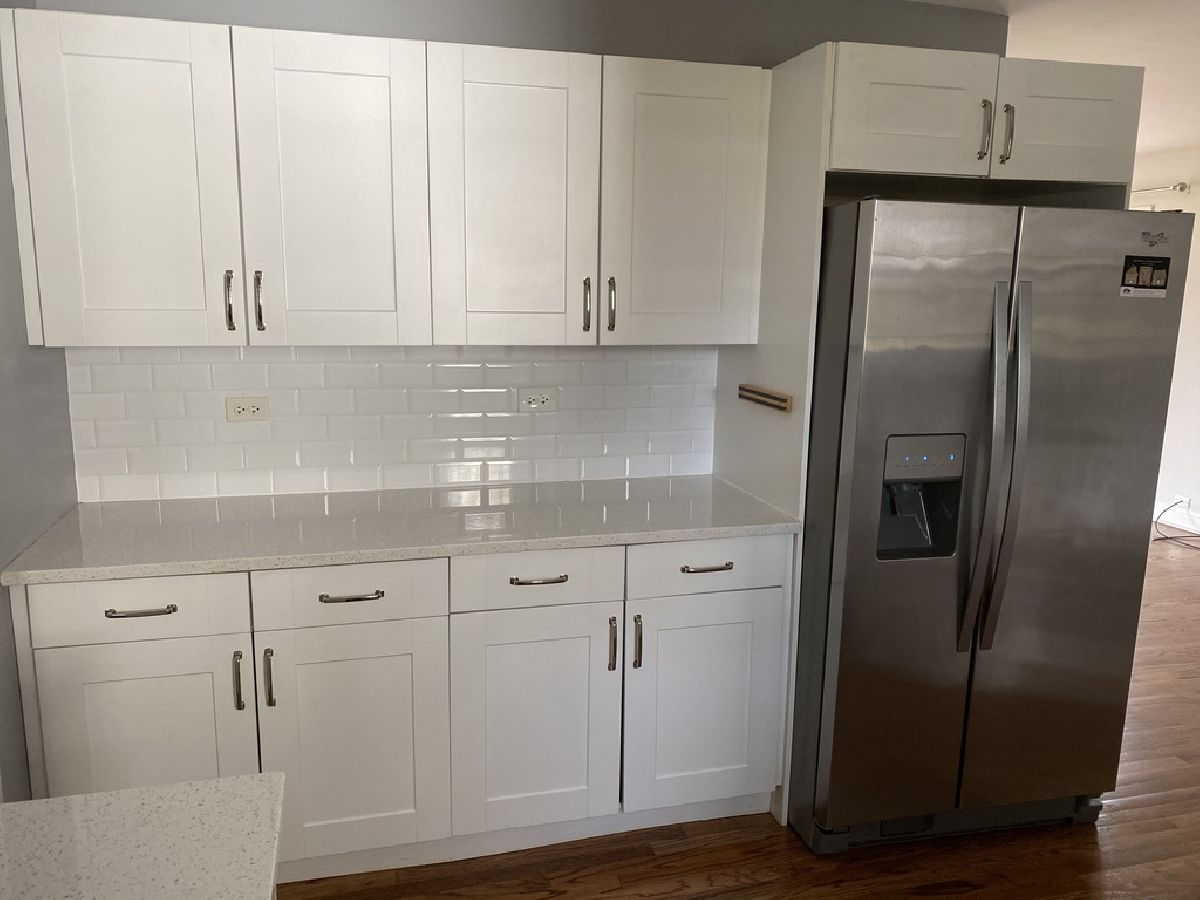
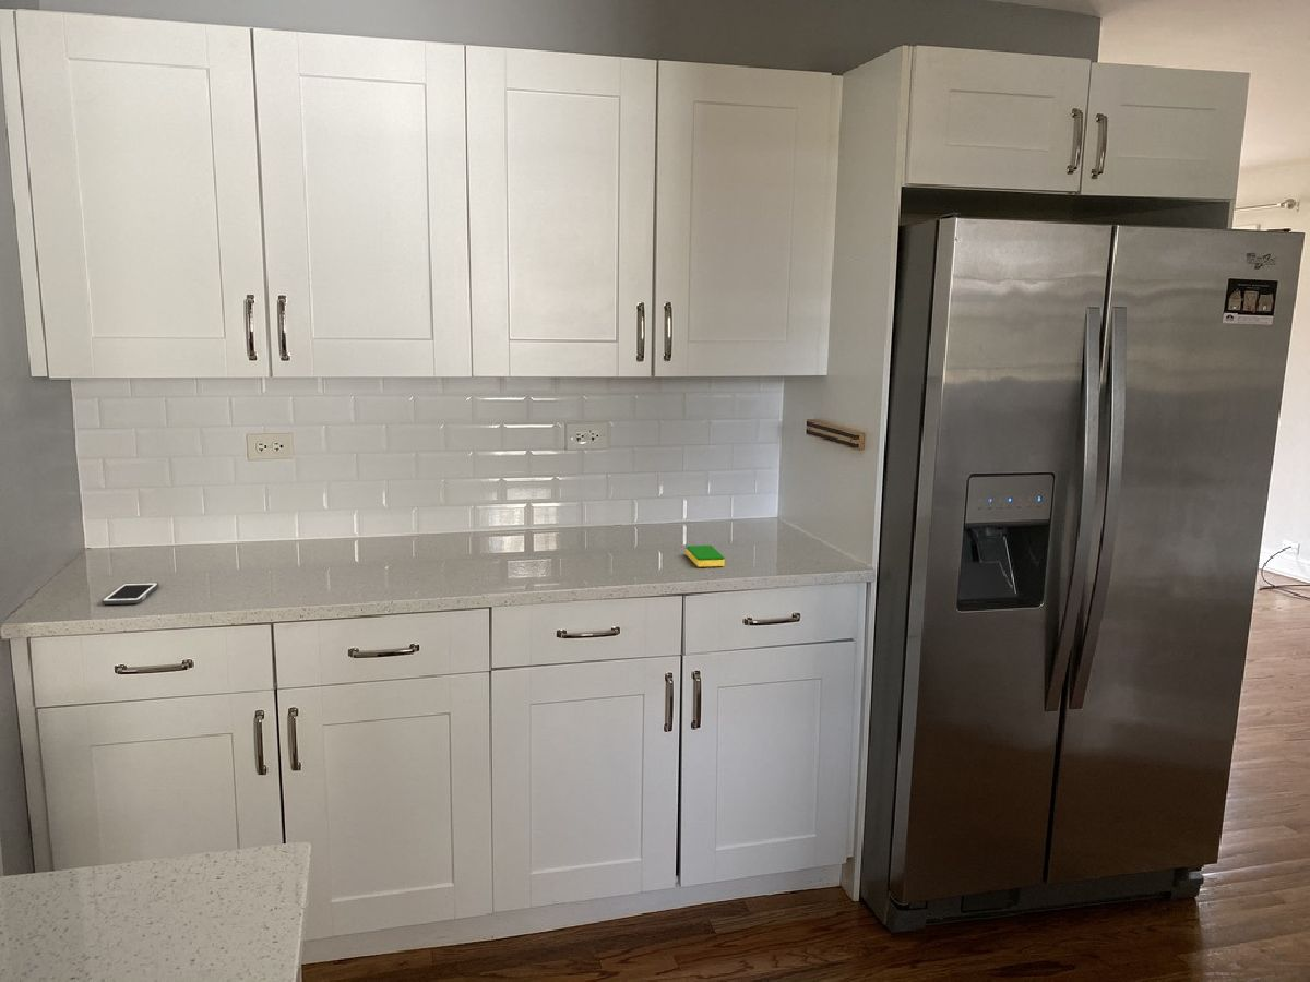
+ cell phone [100,582,160,606]
+ dish sponge [686,544,726,568]
